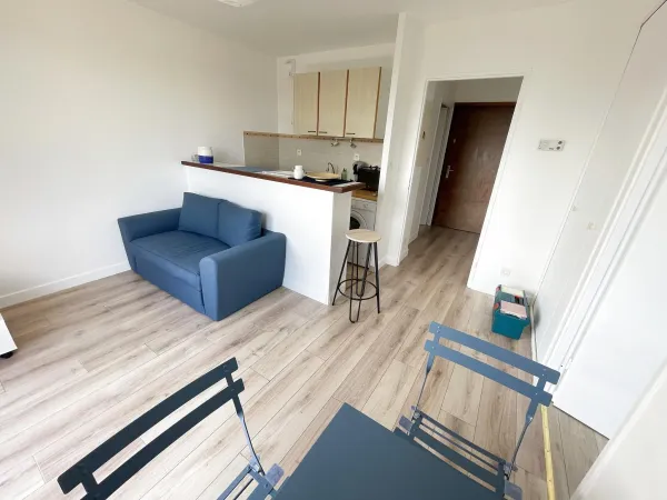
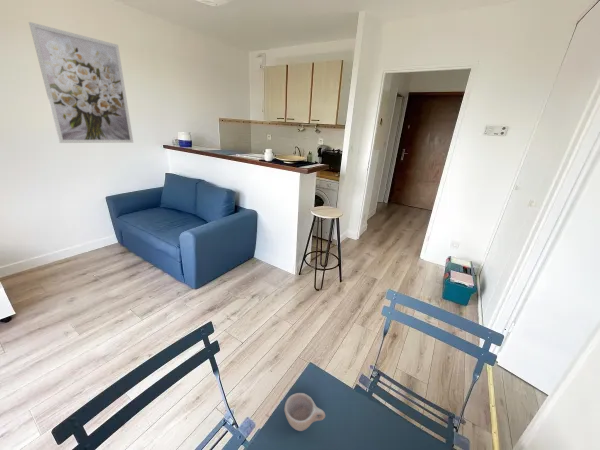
+ wall art [28,21,134,144]
+ cup [283,392,326,432]
